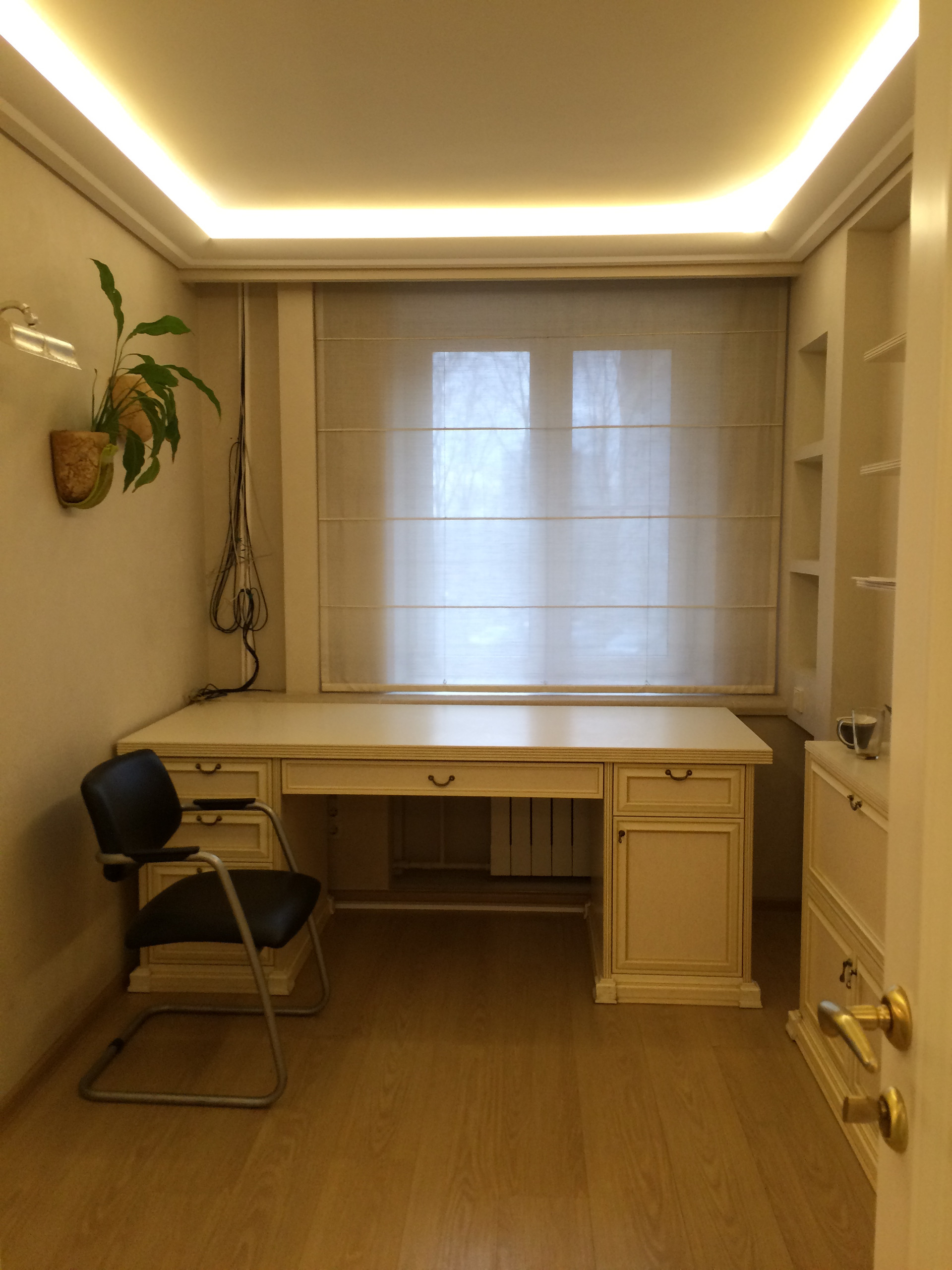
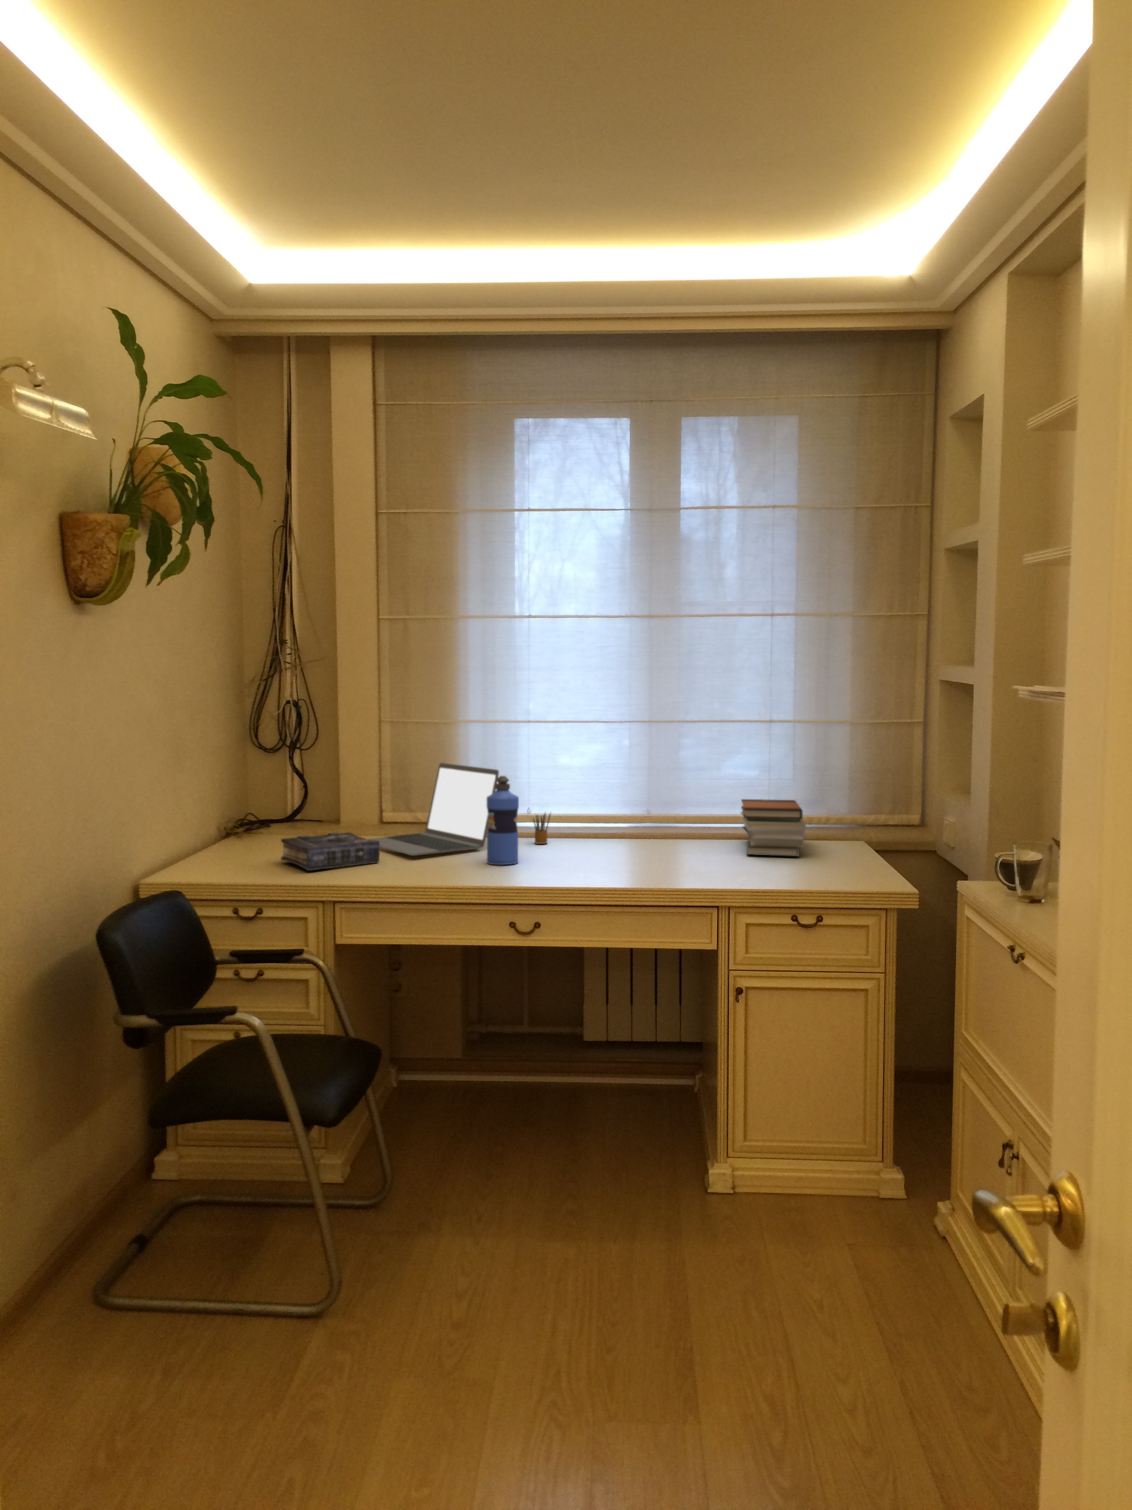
+ laptop [367,762,499,856]
+ pencil box [533,811,552,844]
+ book [281,831,381,872]
+ book stack [740,799,806,857]
+ water bottle [486,775,520,866]
